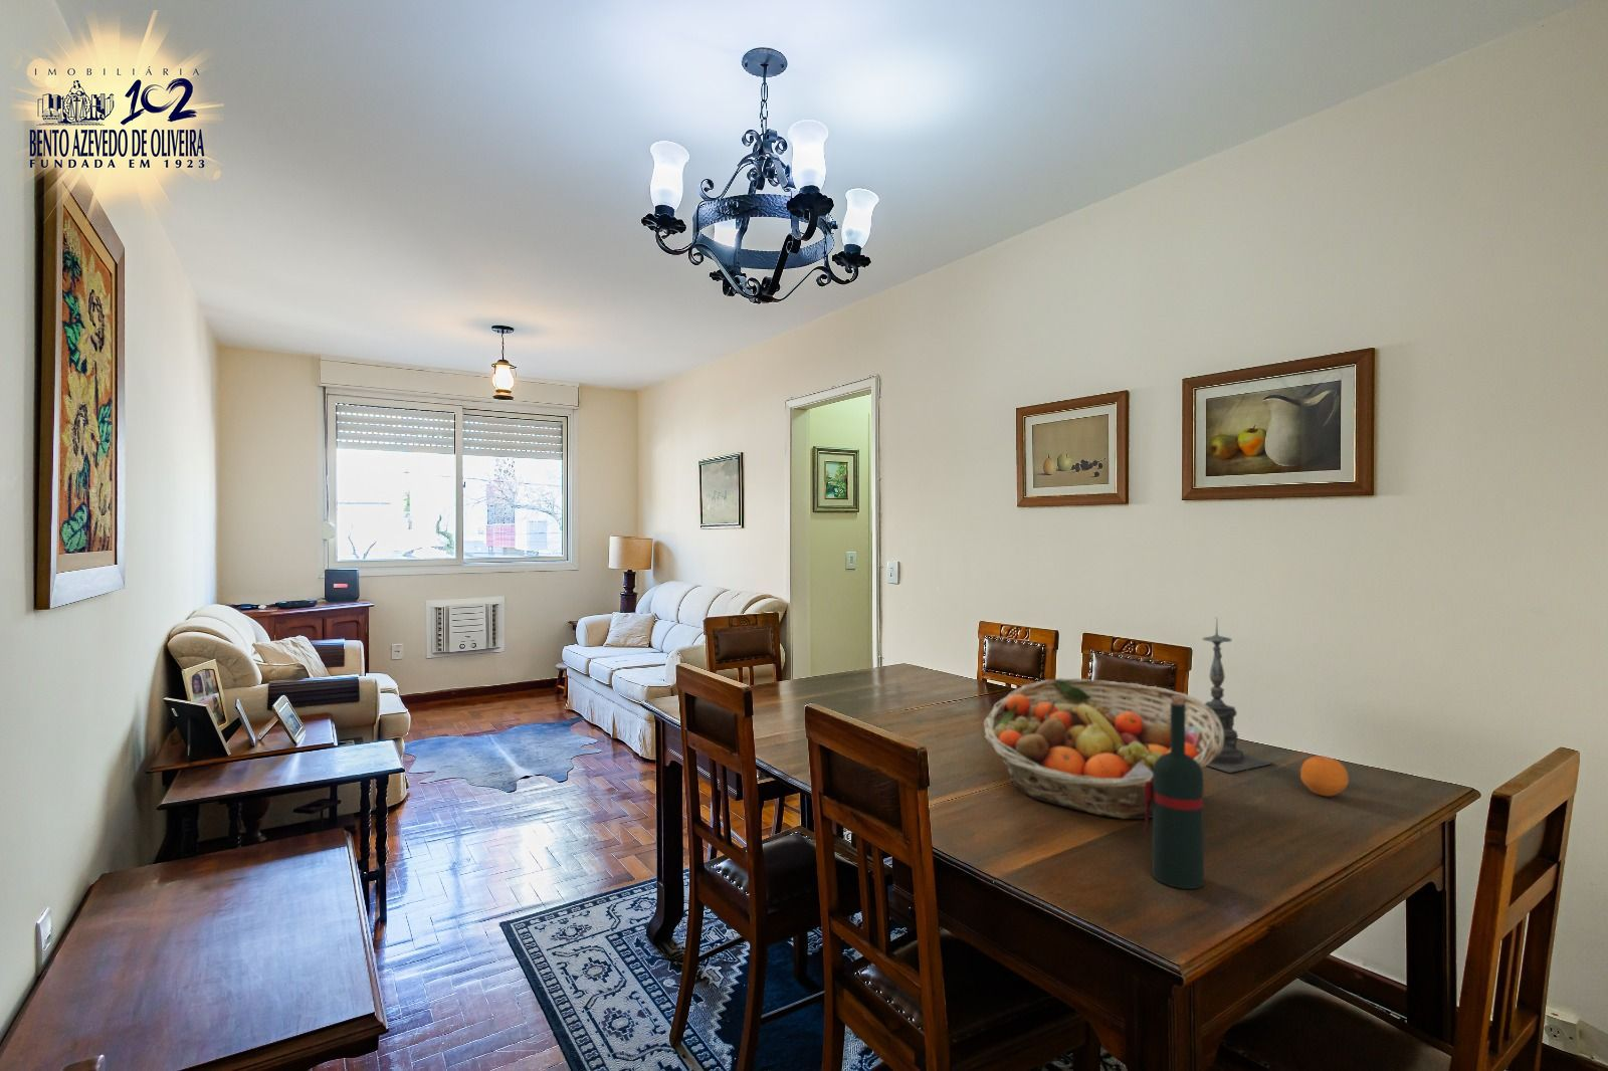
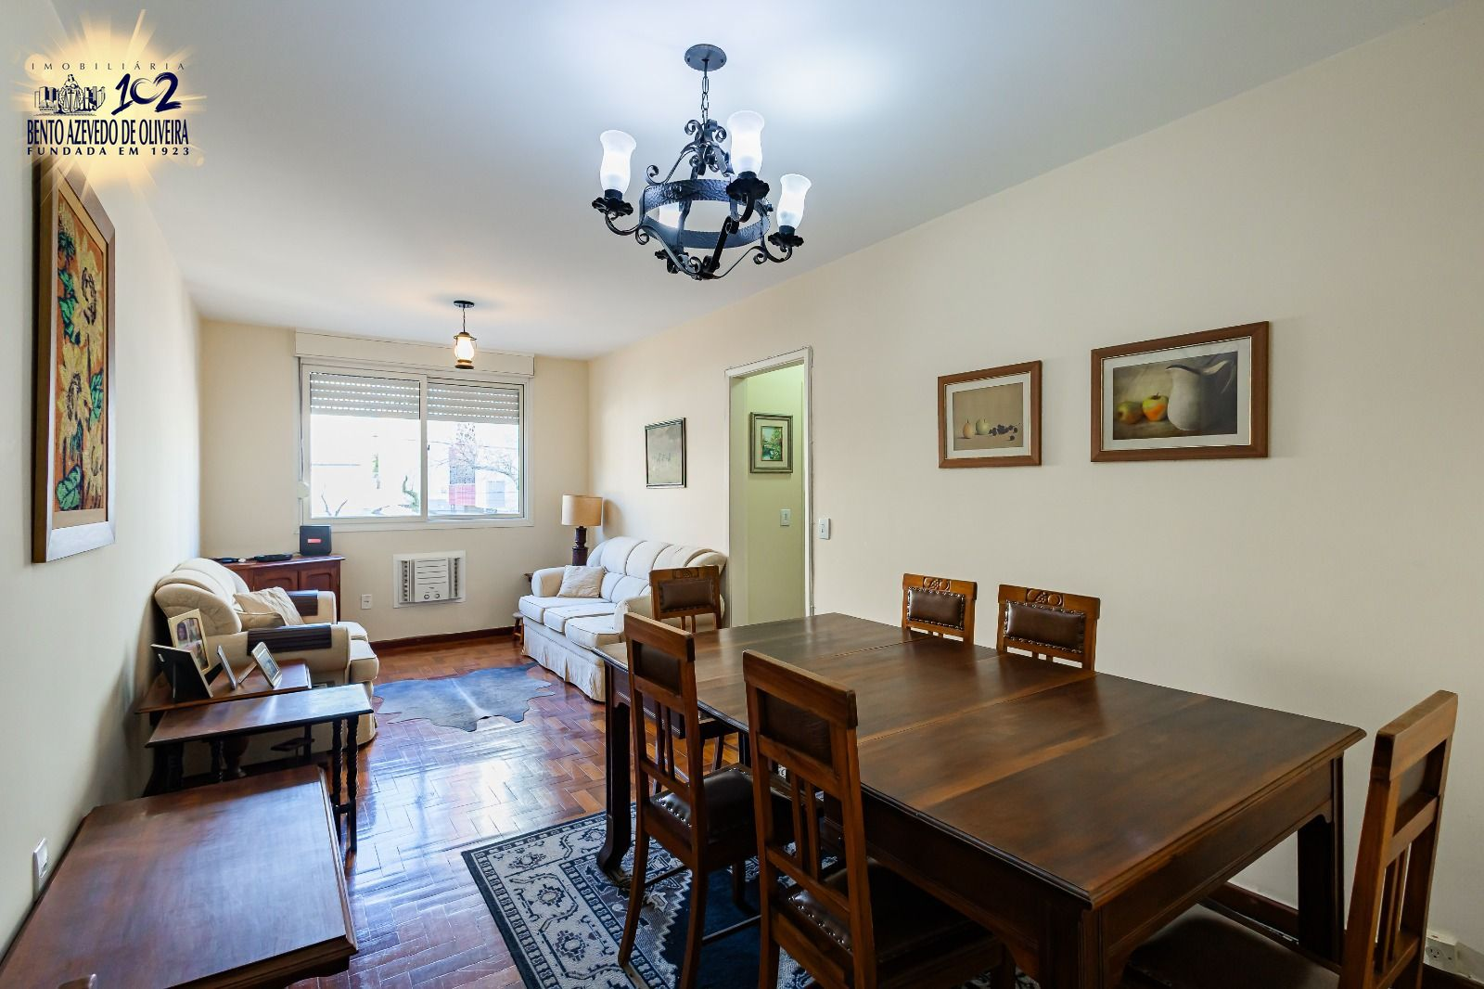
- fruit [1300,754,1350,797]
- candle holder [1202,616,1277,773]
- wine bottle [1136,696,1205,891]
- fruit basket [983,678,1224,820]
